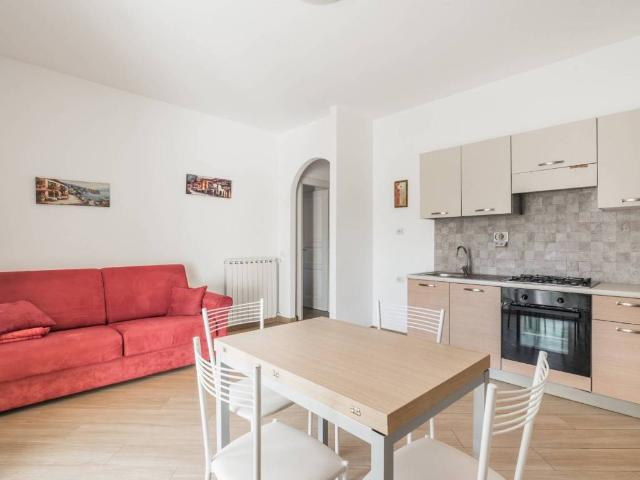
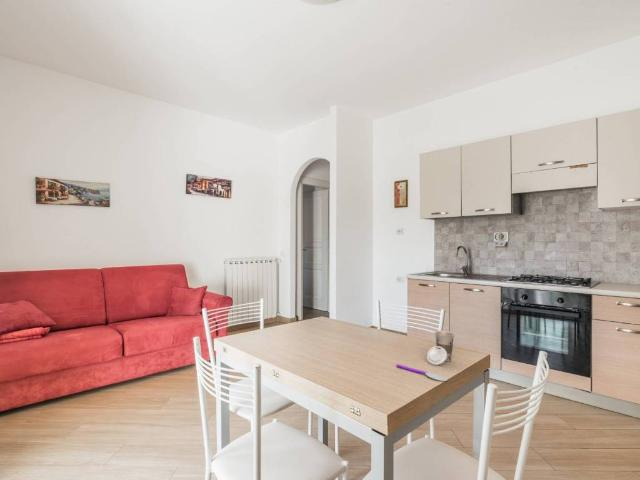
+ cup [426,330,456,366]
+ spoon [395,363,449,382]
